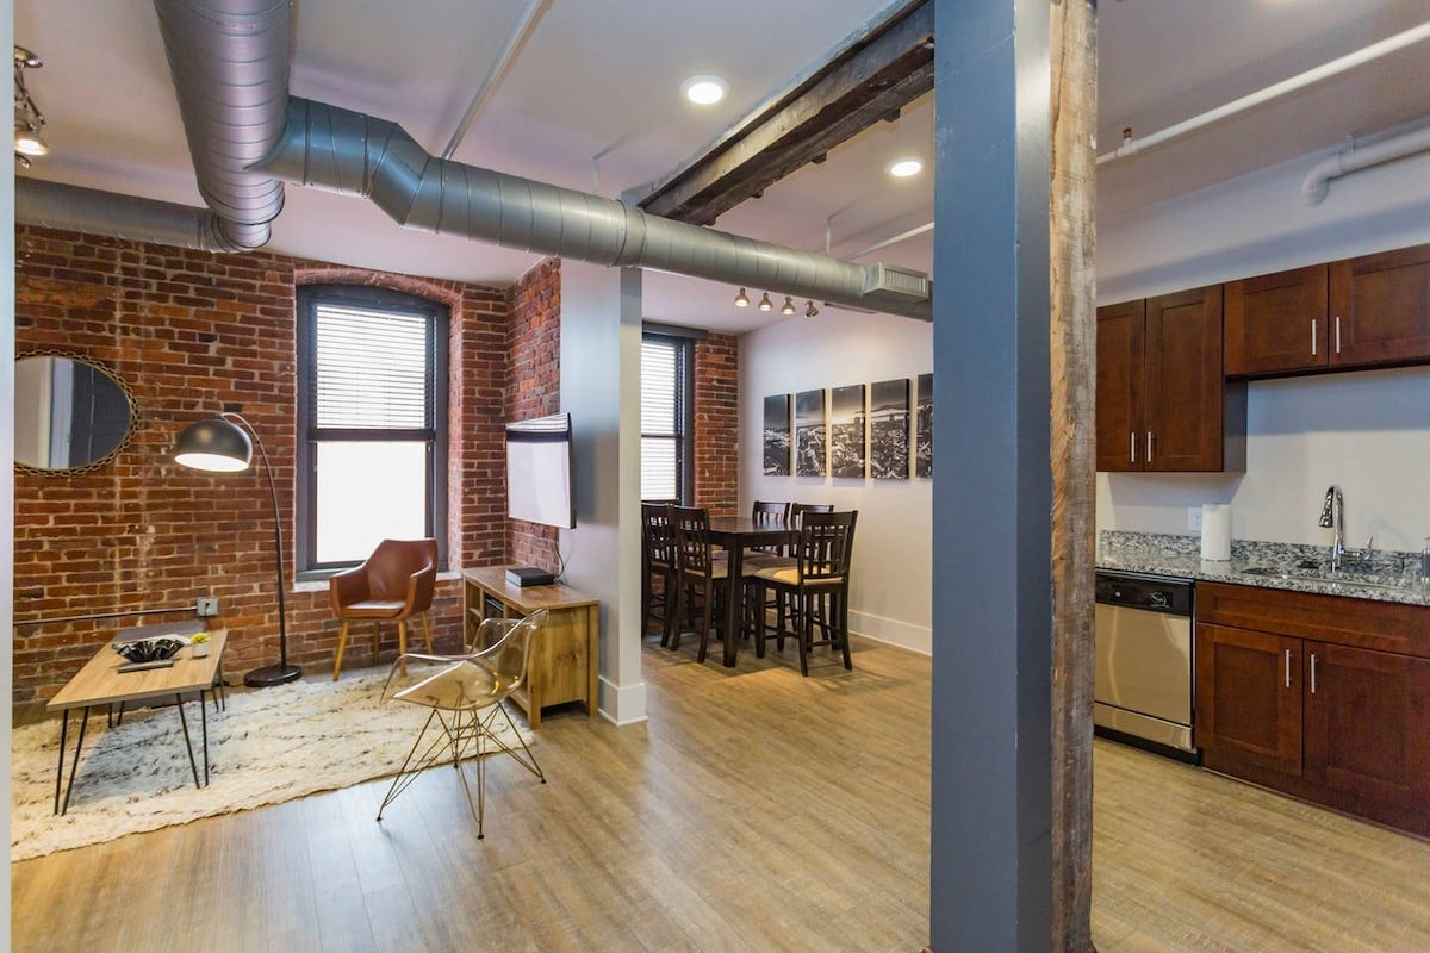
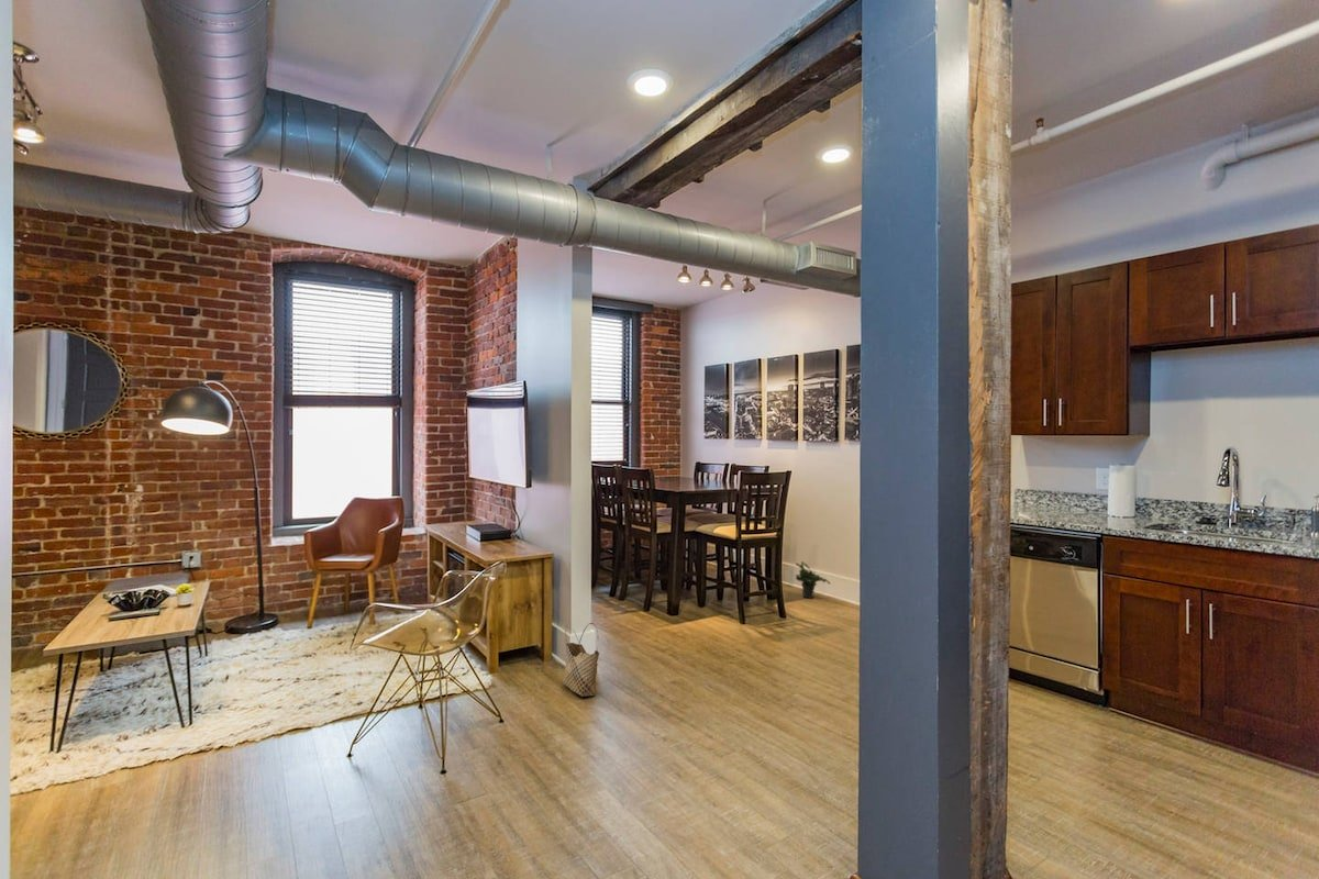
+ potted plant [794,560,832,600]
+ woven basket [562,622,600,698]
